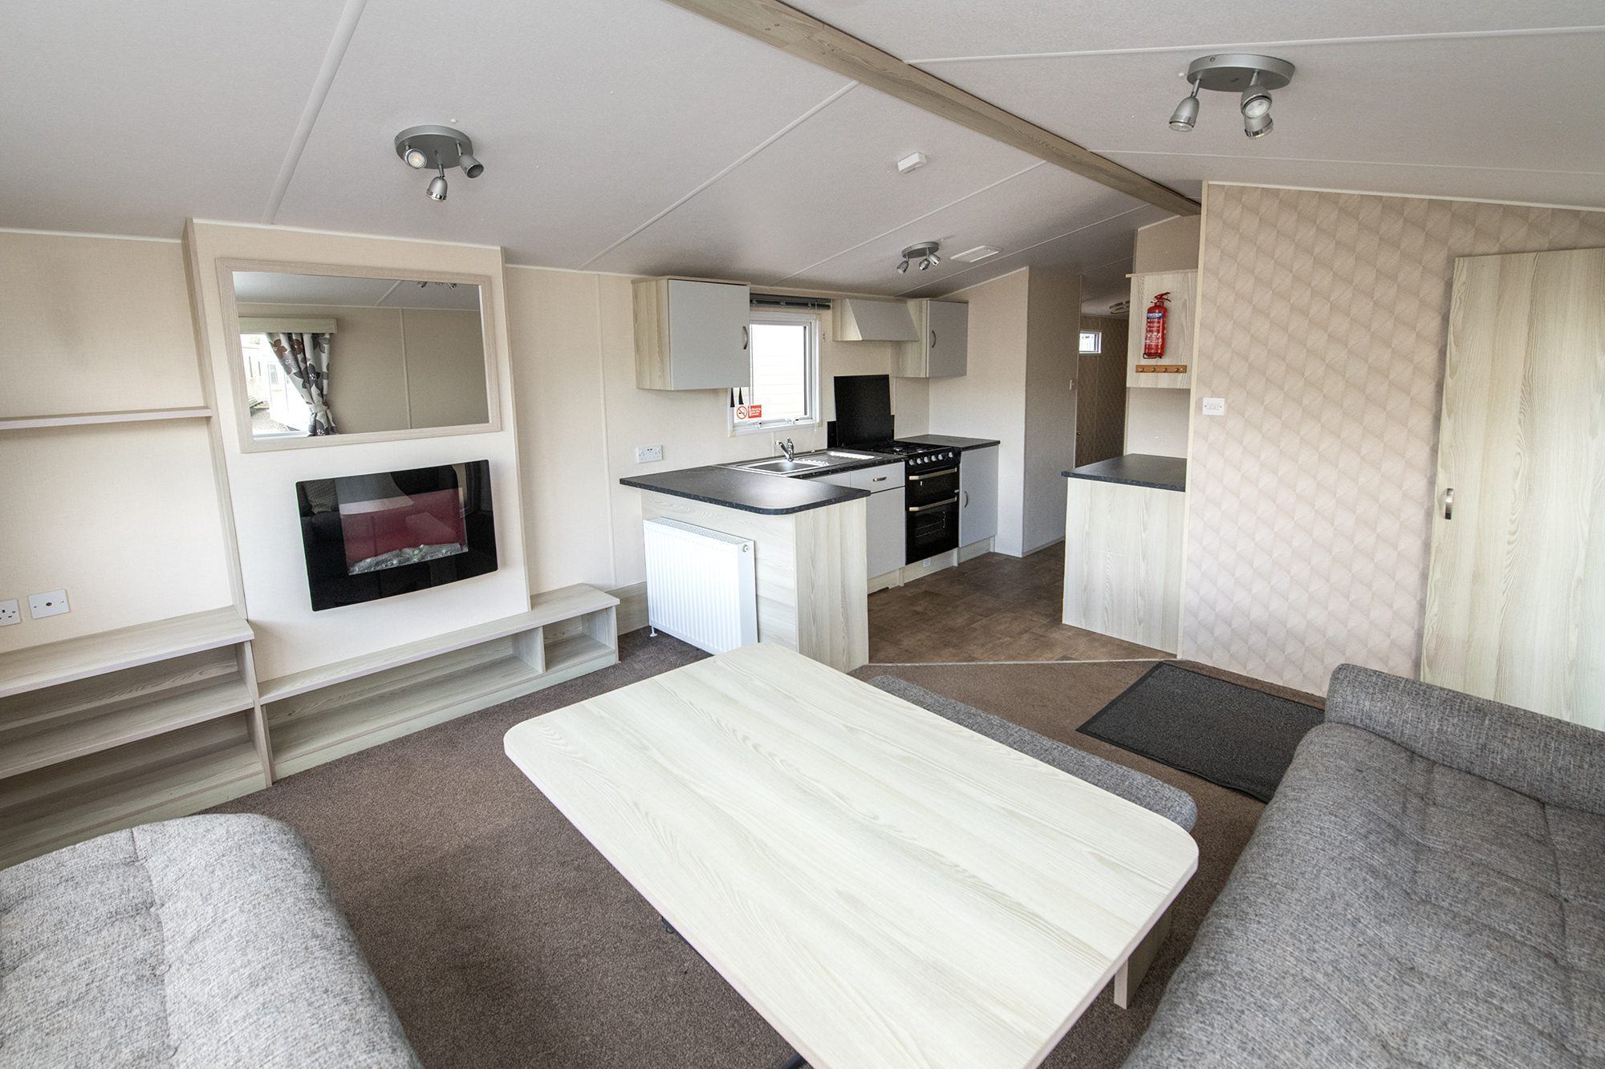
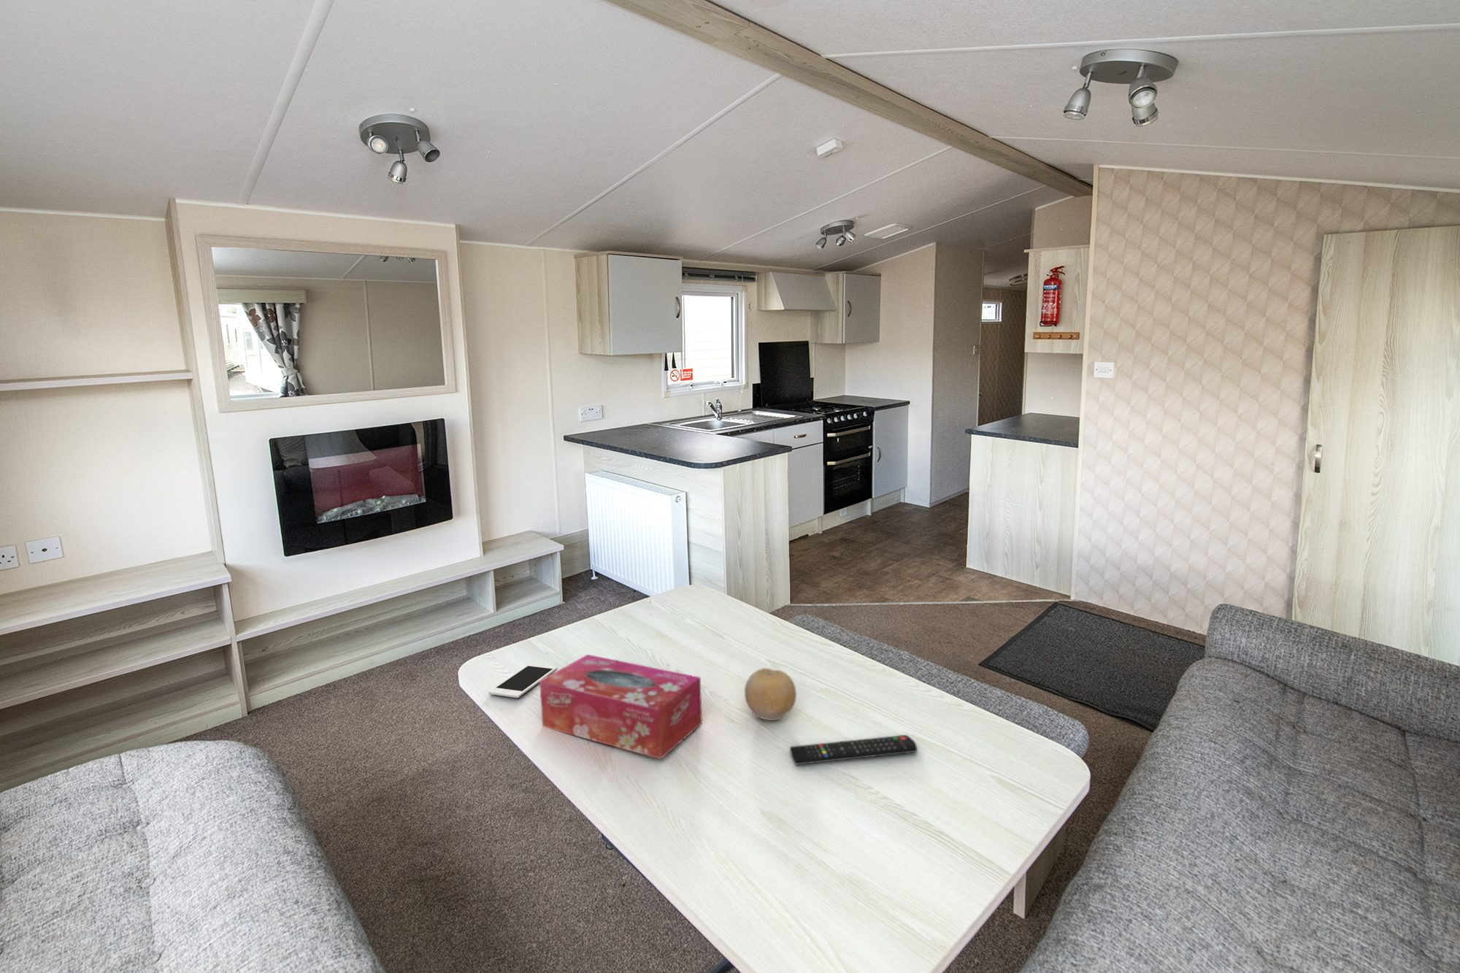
+ cell phone [488,662,558,698]
+ tissue box [538,654,703,760]
+ remote control [789,734,917,766]
+ fruit [744,668,797,721]
